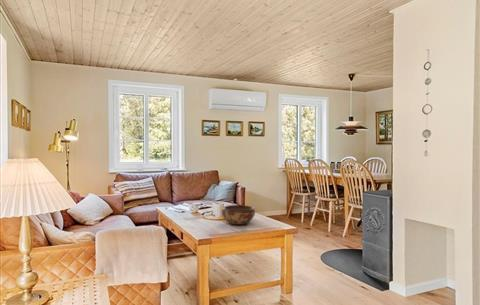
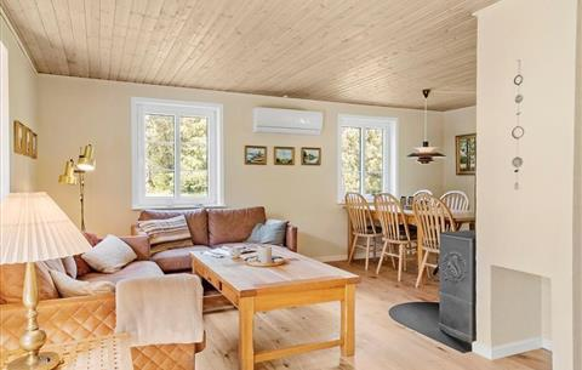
- decorative bowl [221,204,256,226]
